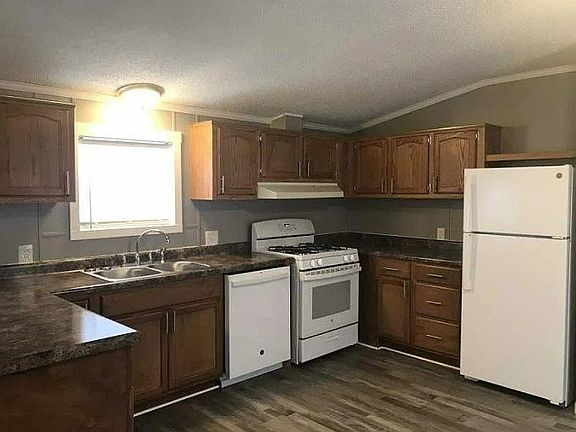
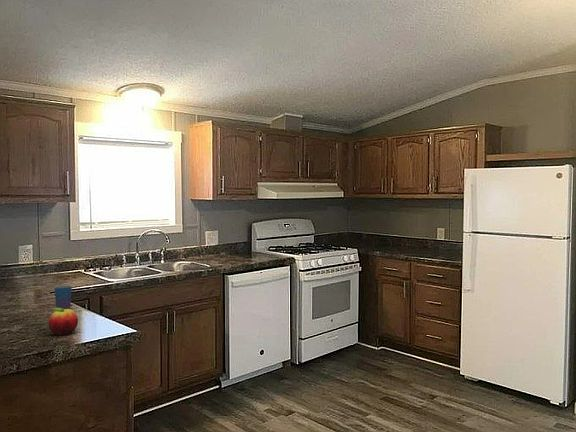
+ fruit [48,307,79,336]
+ cup [54,284,73,311]
